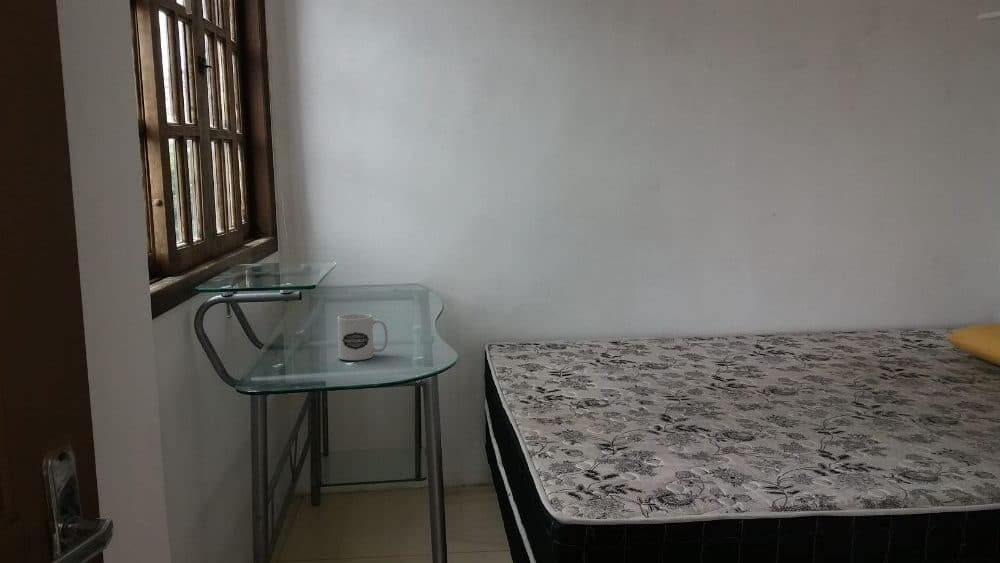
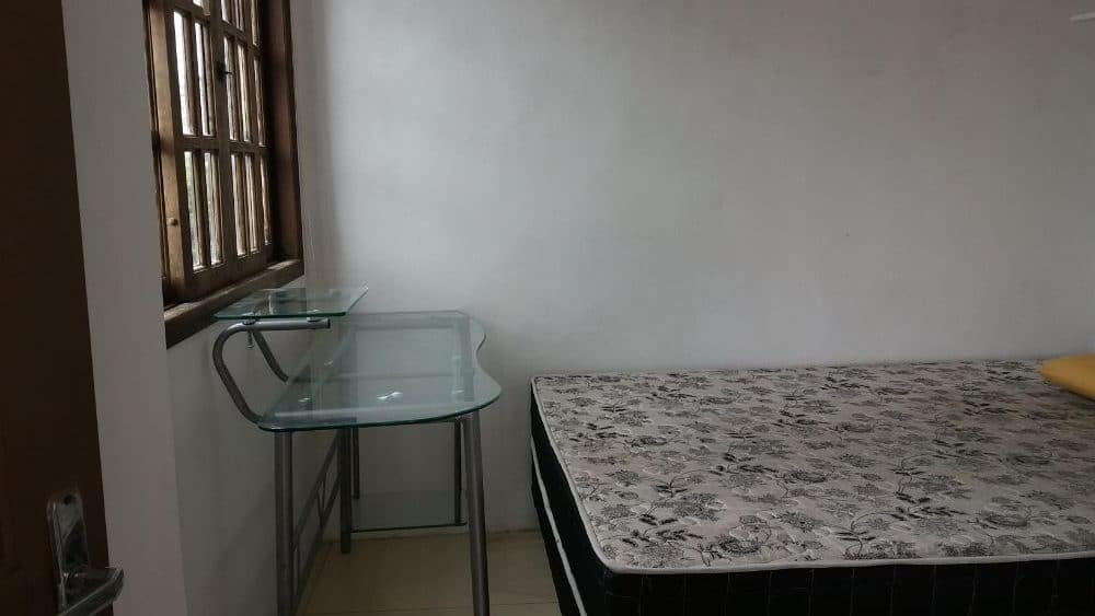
- mug [336,313,389,361]
